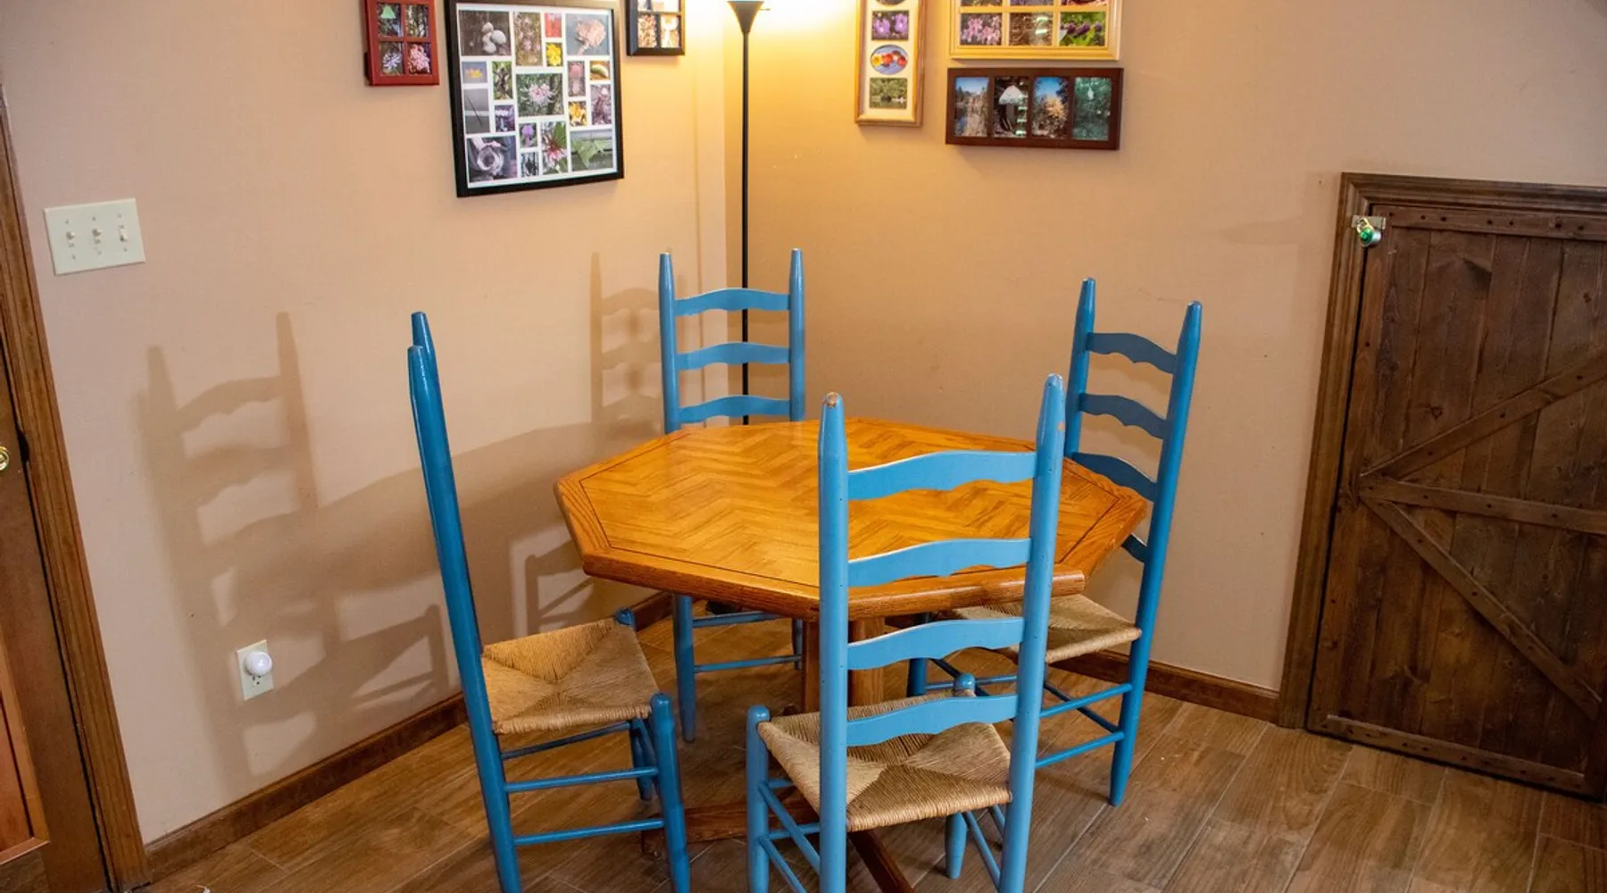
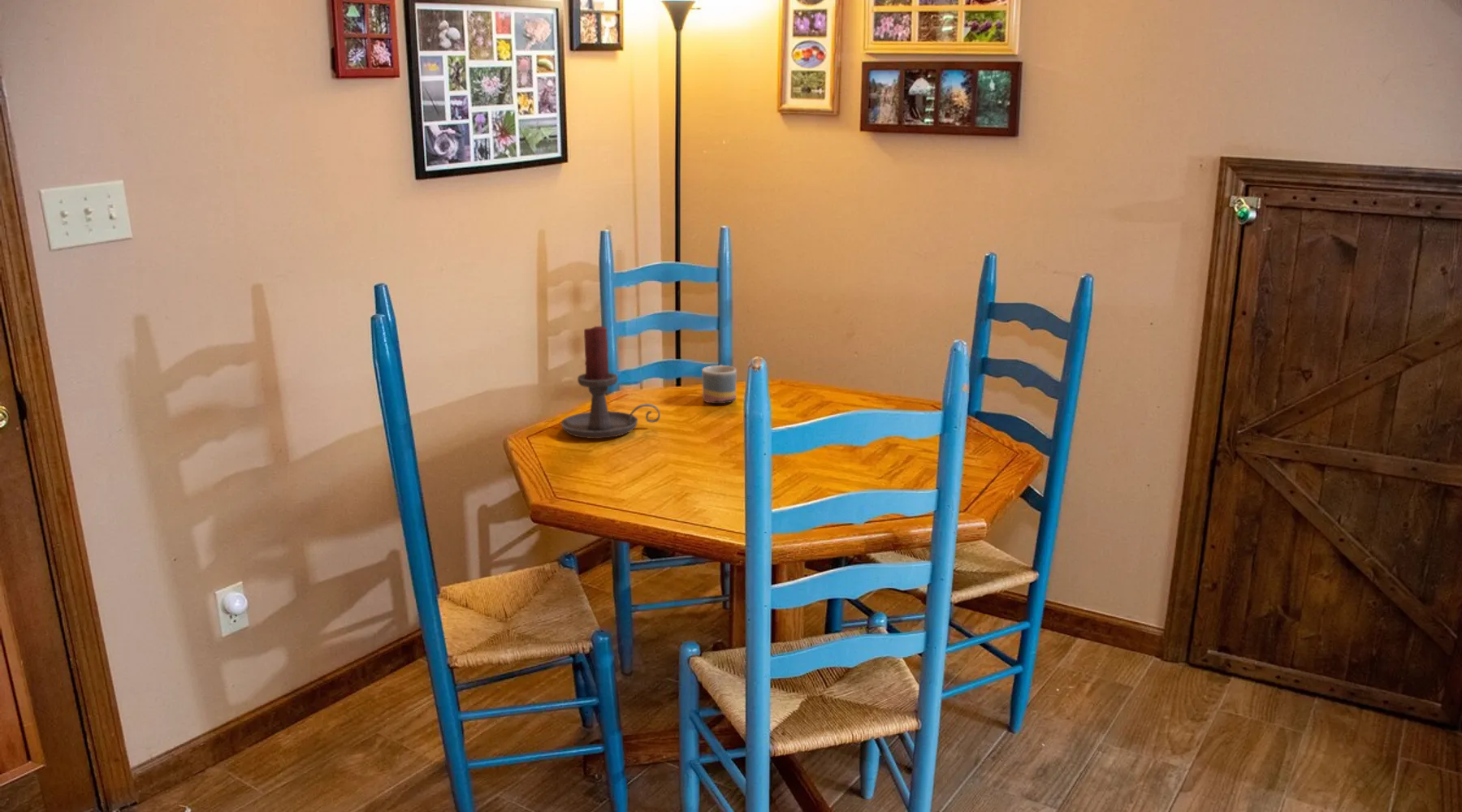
+ mug [701,364,737,404]
+ candle holder [560,325,661,439]
